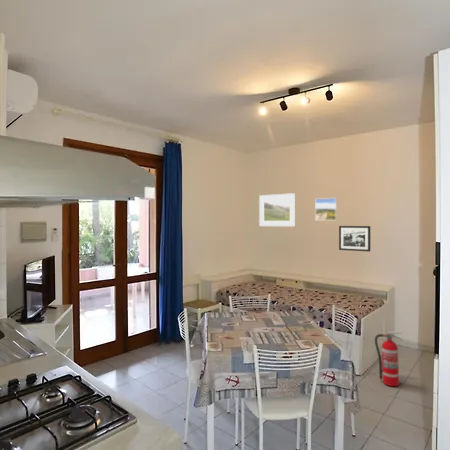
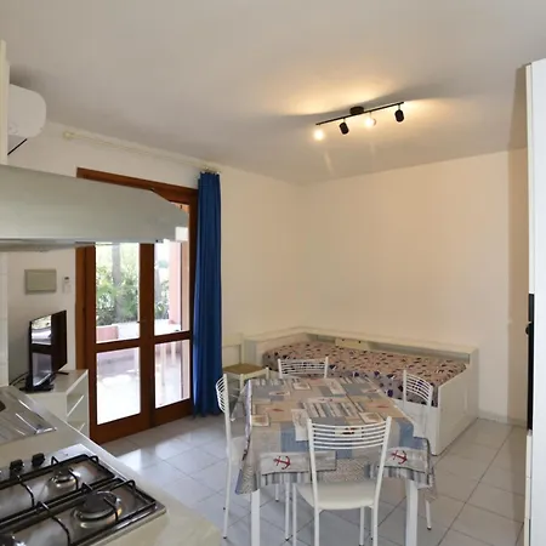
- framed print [314,197,338,221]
- fire extinguisher [374,331,404,387]
- picture frame [338,225,371,253]
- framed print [258,192,296,227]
